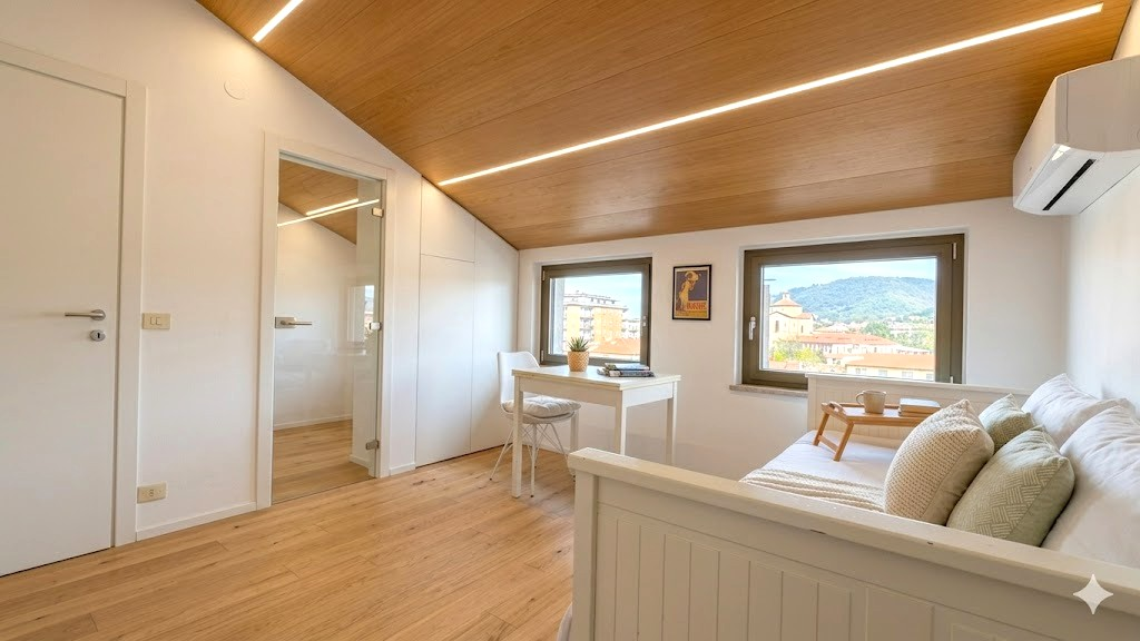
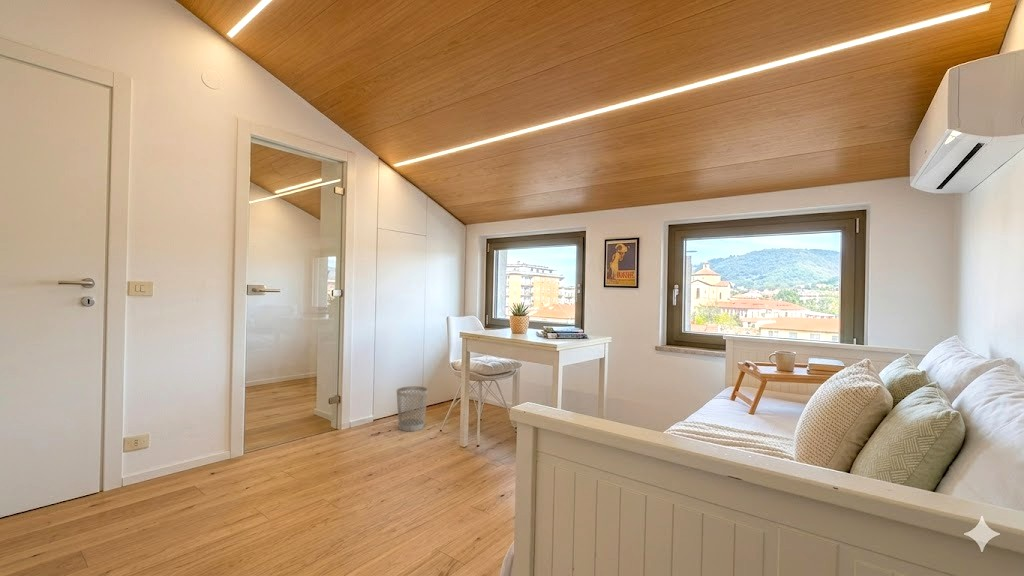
+ wastebasket [396,385,429,432]
